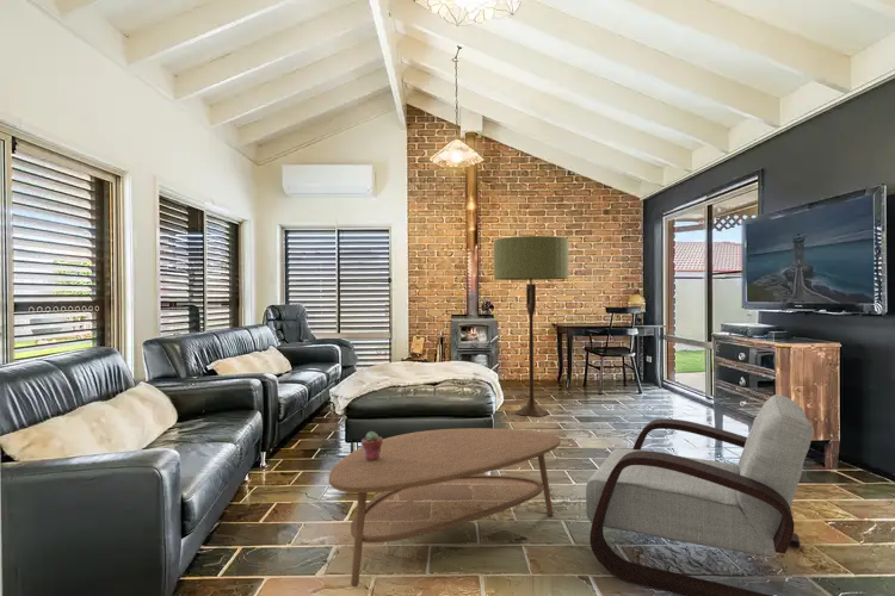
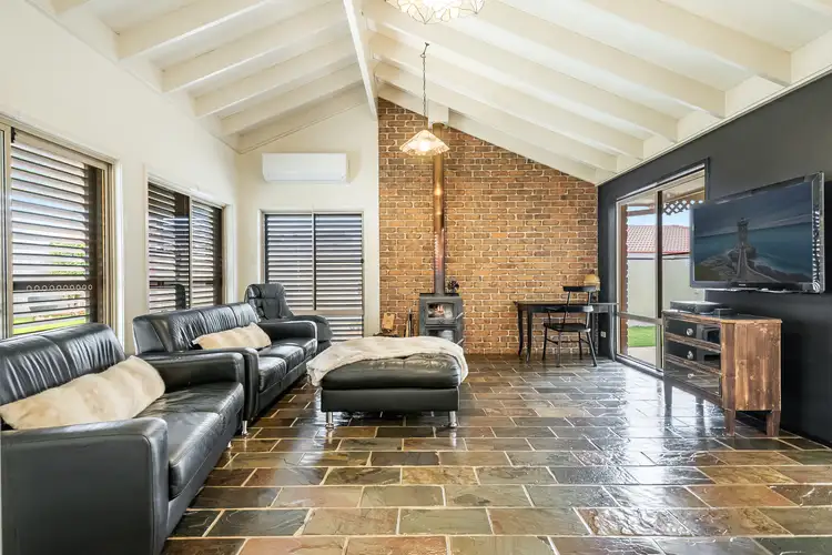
- floor lamp [493,235,569,417]
- coffee table [328,427,562,588]
- armchair [585,393,815,596]
- potted succulent [360,430,383,460]
